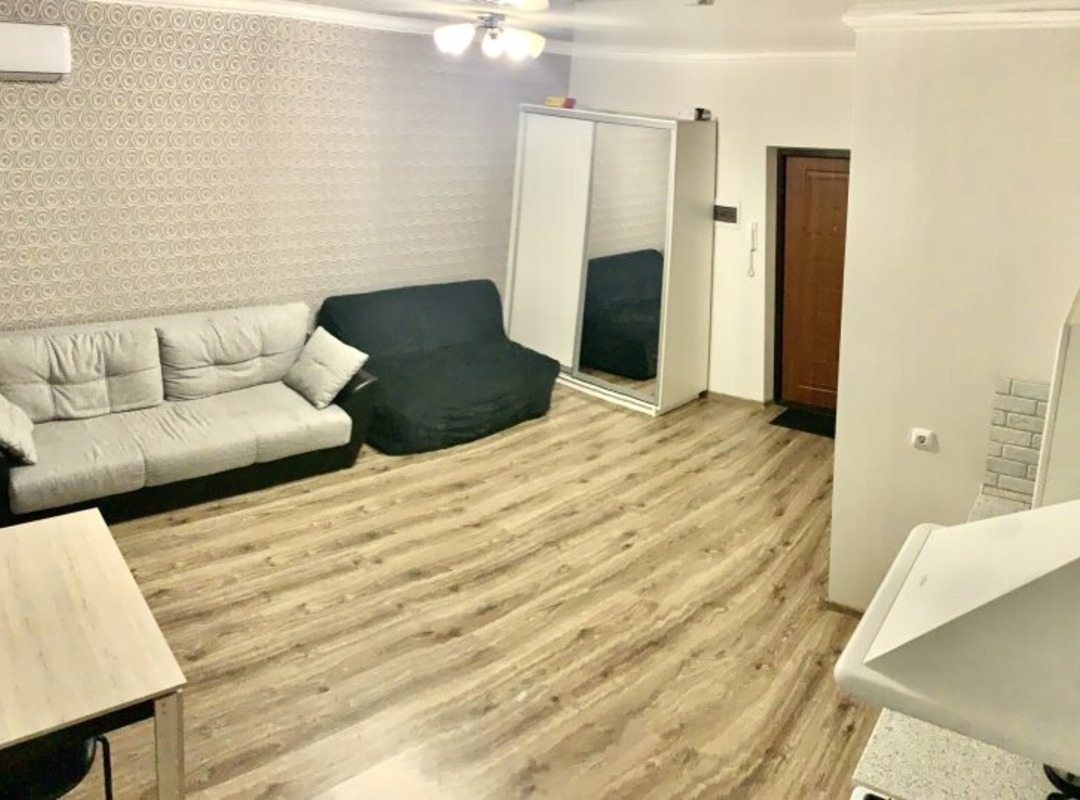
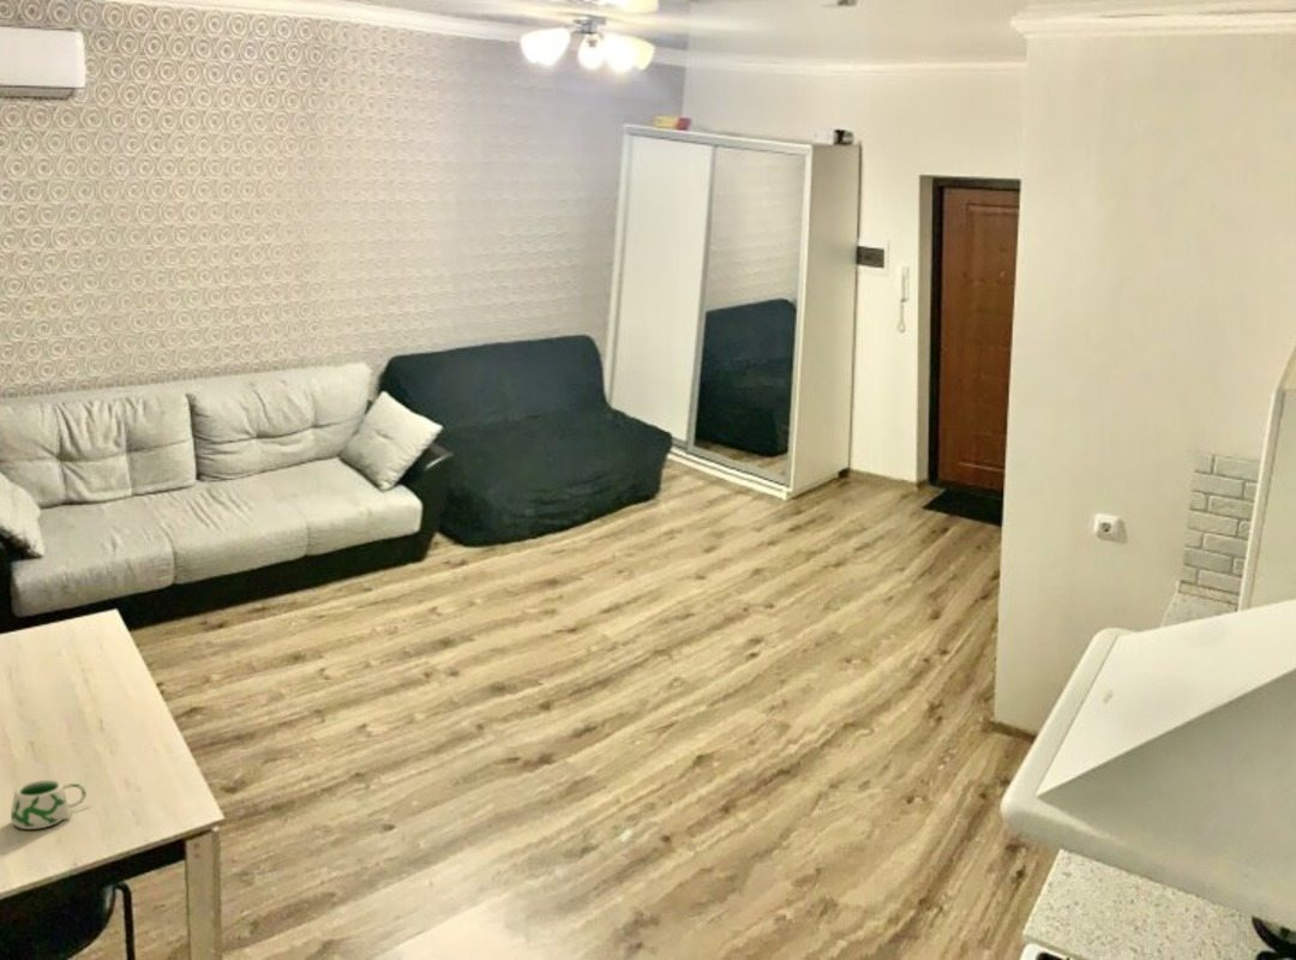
+ mug [10,779,88,830]
